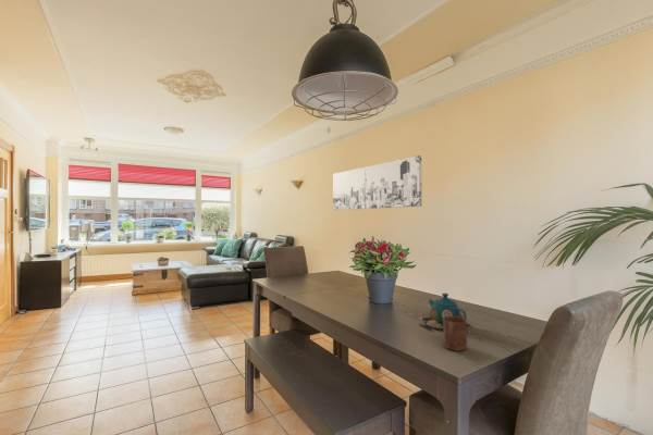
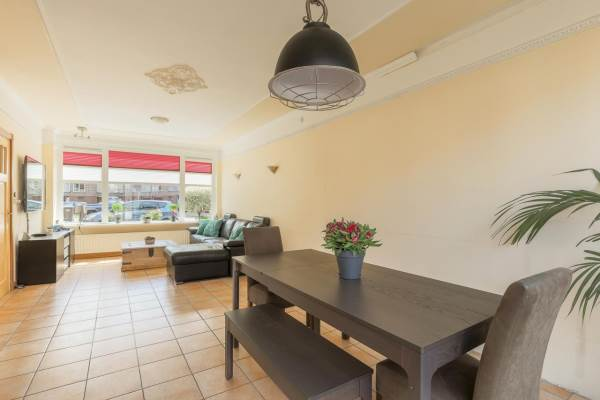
- teapot [419,293,473,332]
- wall art [332,154,423,211]
- cup [443,316,468,352]
